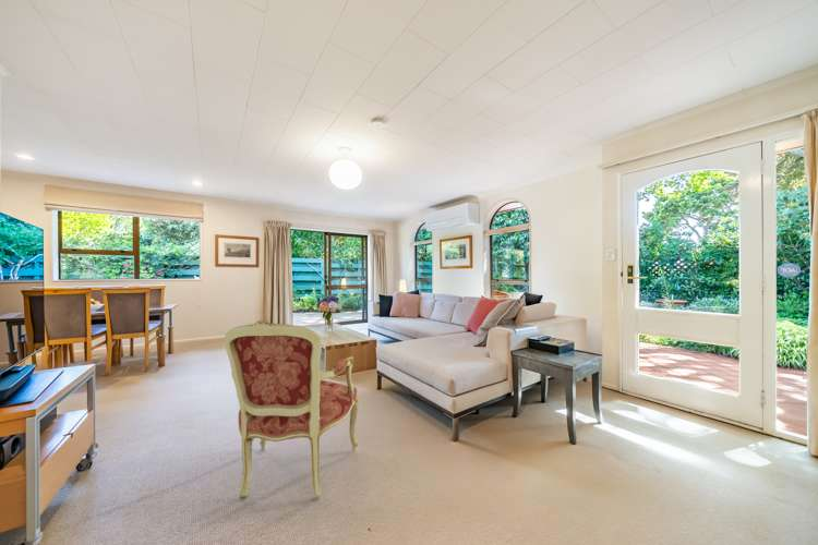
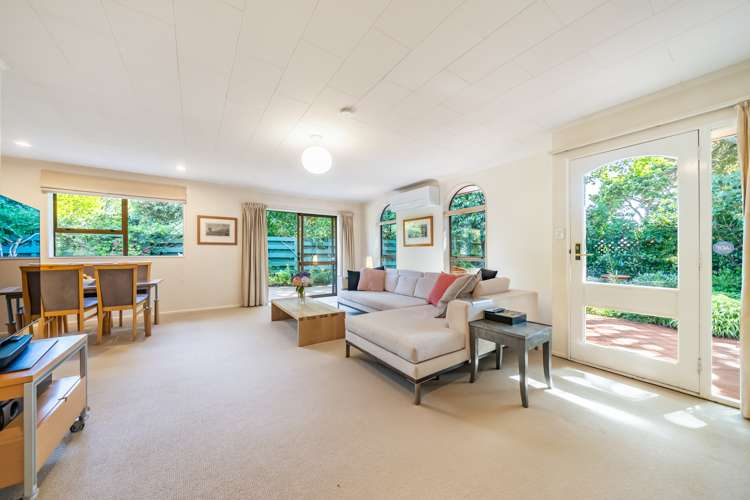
- armchair [224,319,359,499]
